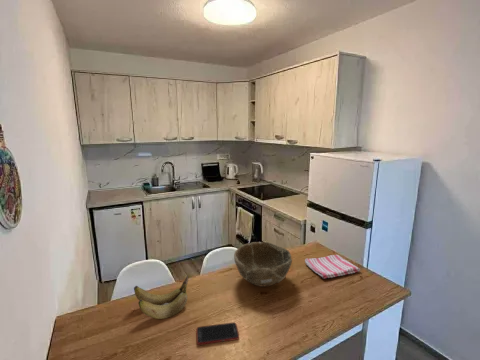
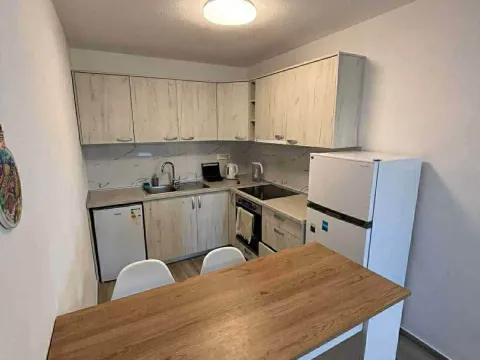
- dish towel [304,254,361,280]
- cell phone [196,321,240,346]
- banana [133,274,190,320]
- bowl [233,241,293,288]
